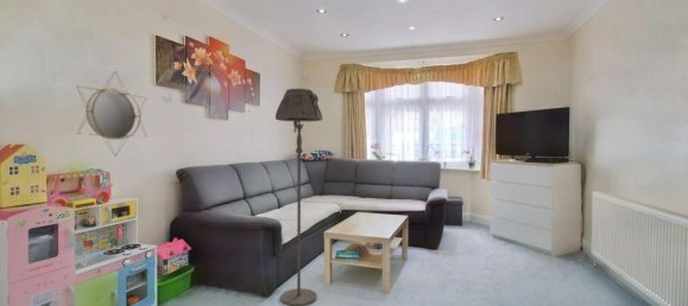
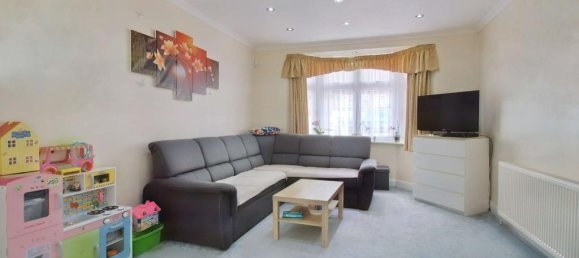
- home mirror [76,70,149,158]
- floor lamp [274,88,323,306]
